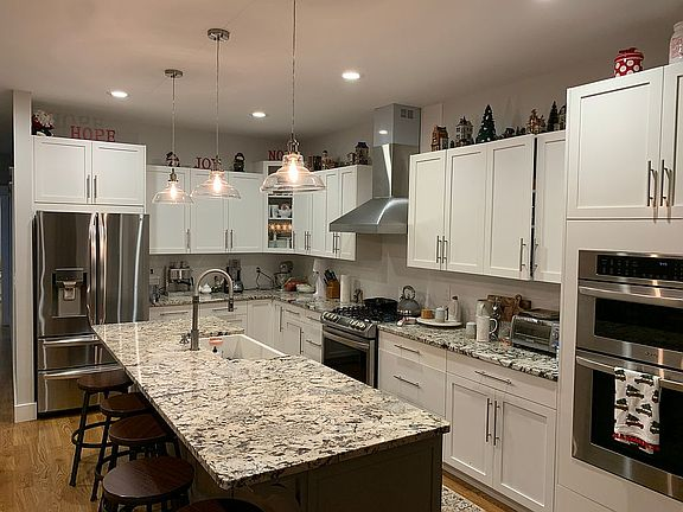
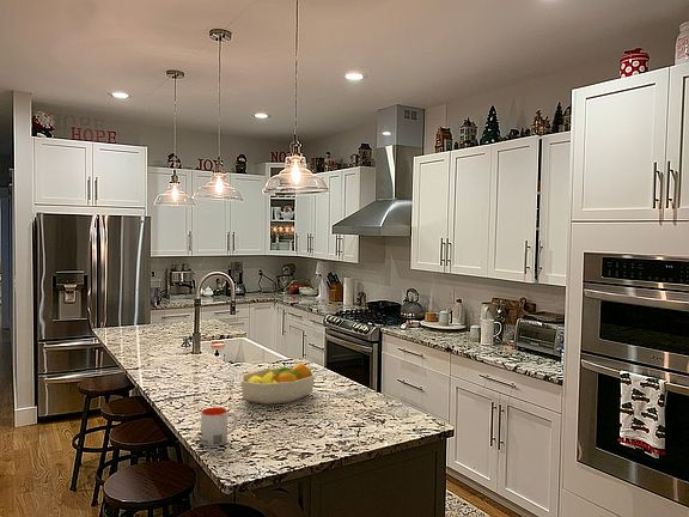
+ mug [200,406,238,448]
+ fruit bowl [239,361,316,406]
